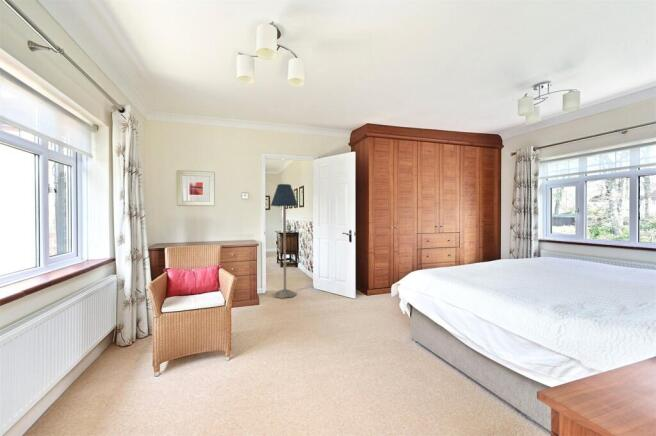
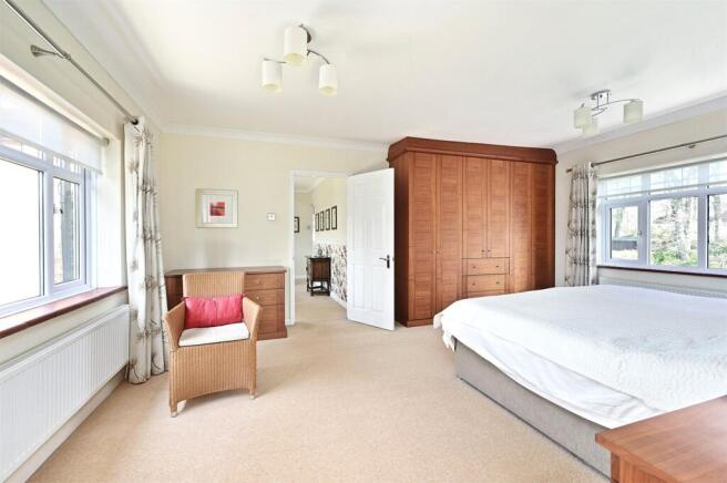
- floor lamp [270,183,299,299]
